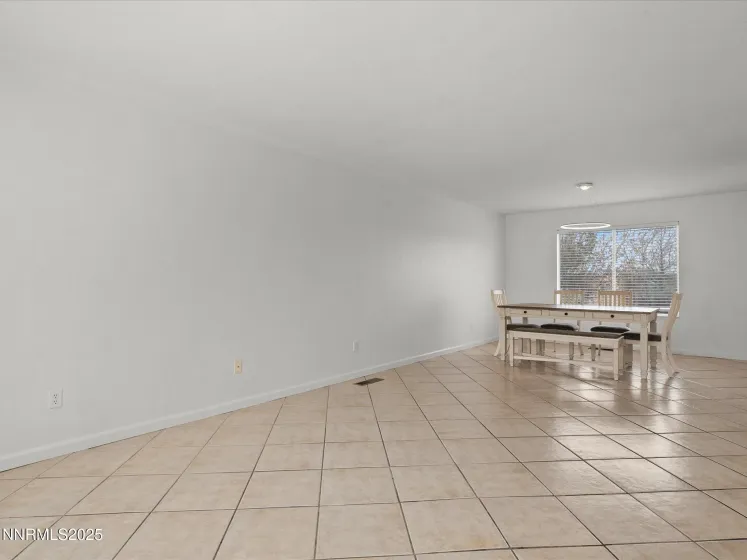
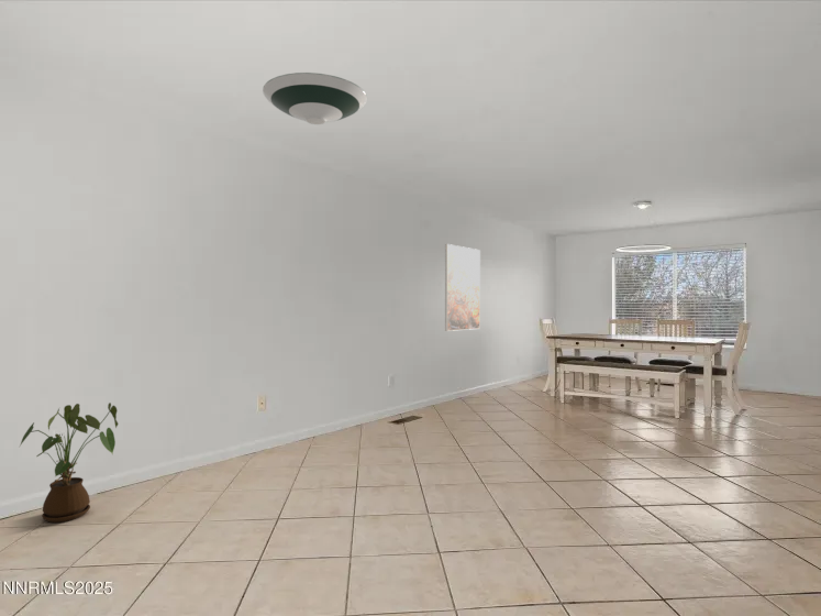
+ house plant [19,402,119,524]
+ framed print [444,243,481,332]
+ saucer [262,72,368,125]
